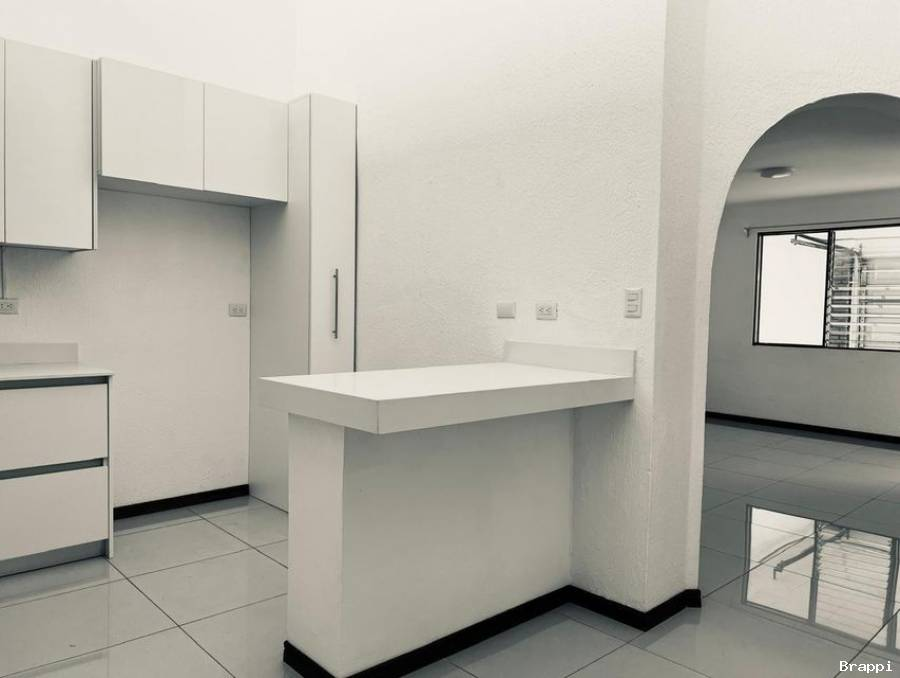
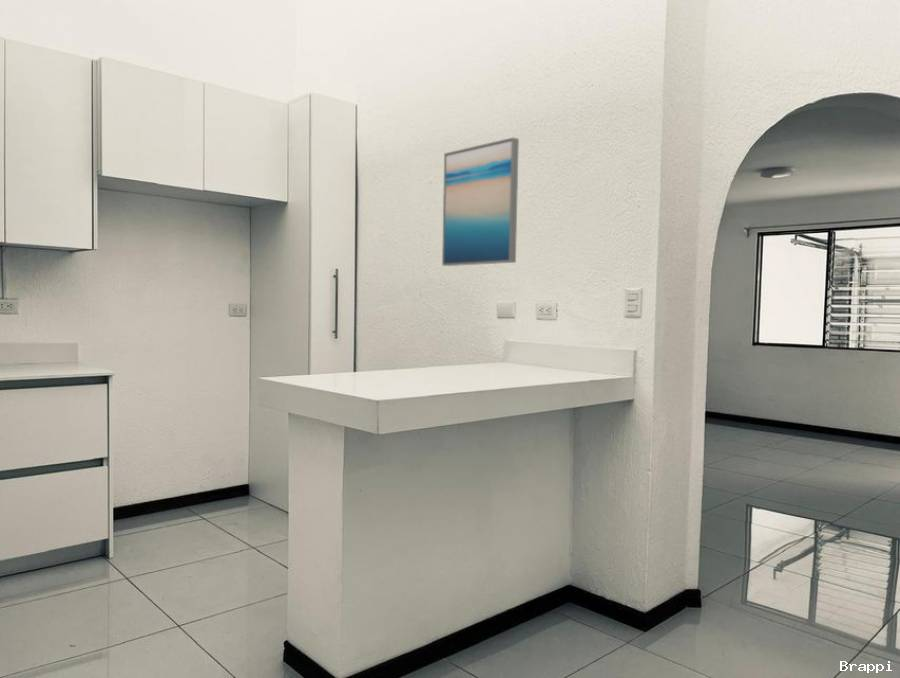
+ wall art [441,136,520,267]
